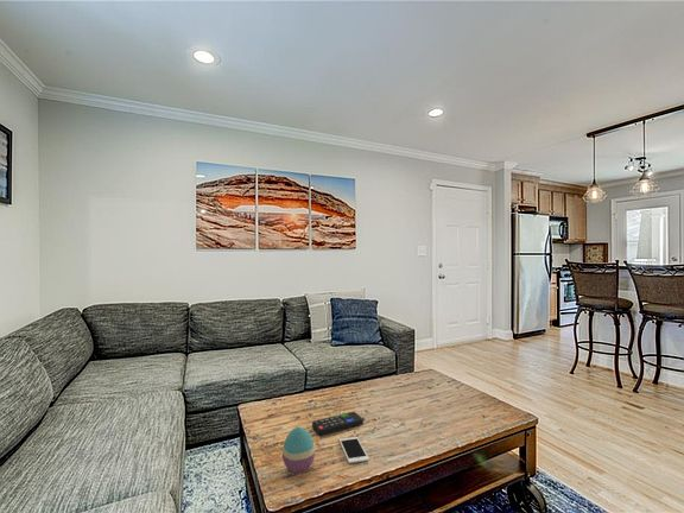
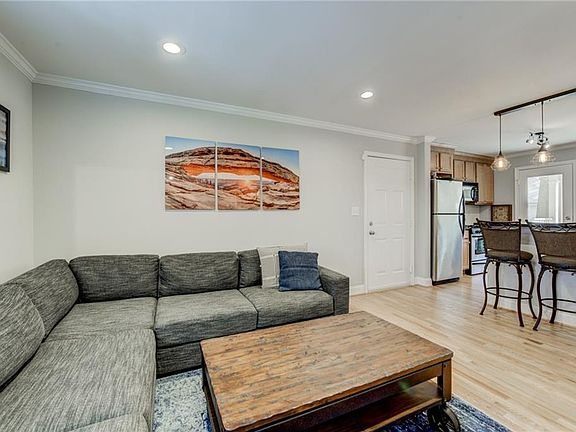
- decorative egg [281,426,316,474]
- remote control [311,411,365,437]
- cell phone [338,436,370,464]
